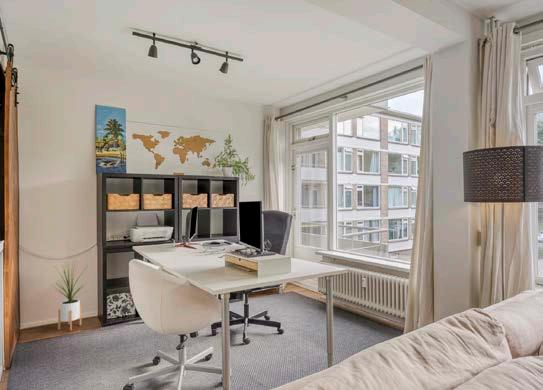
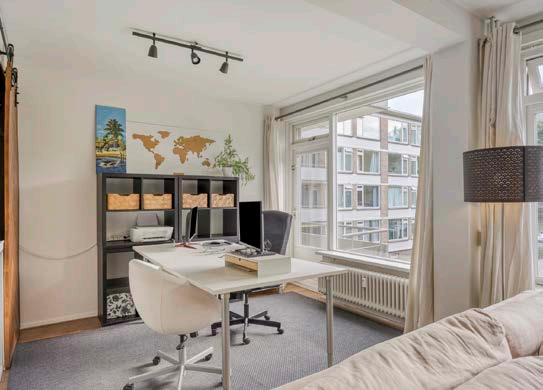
- house plant [52,258,89,331]
